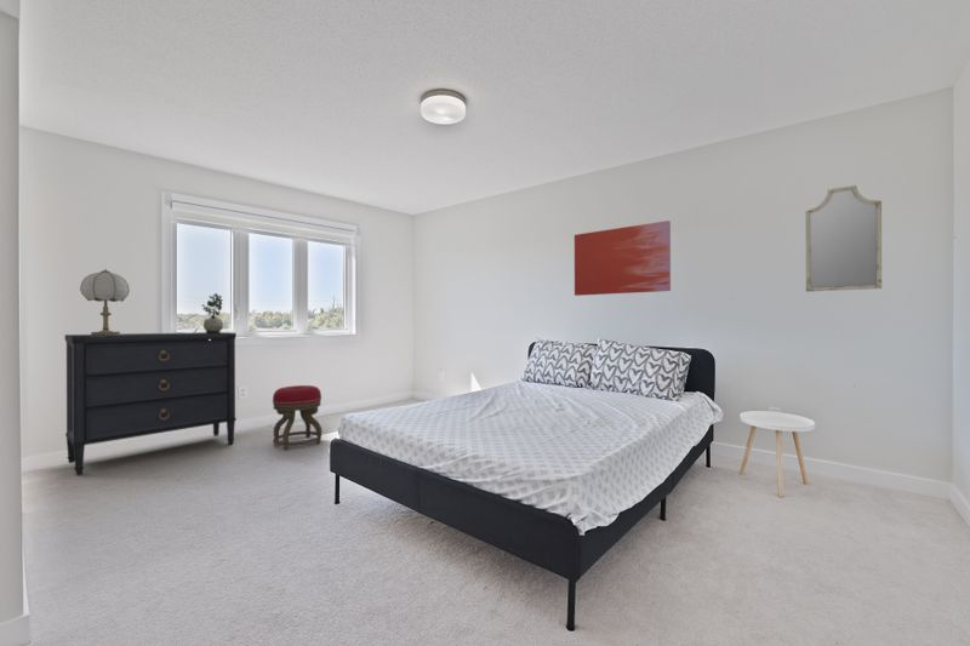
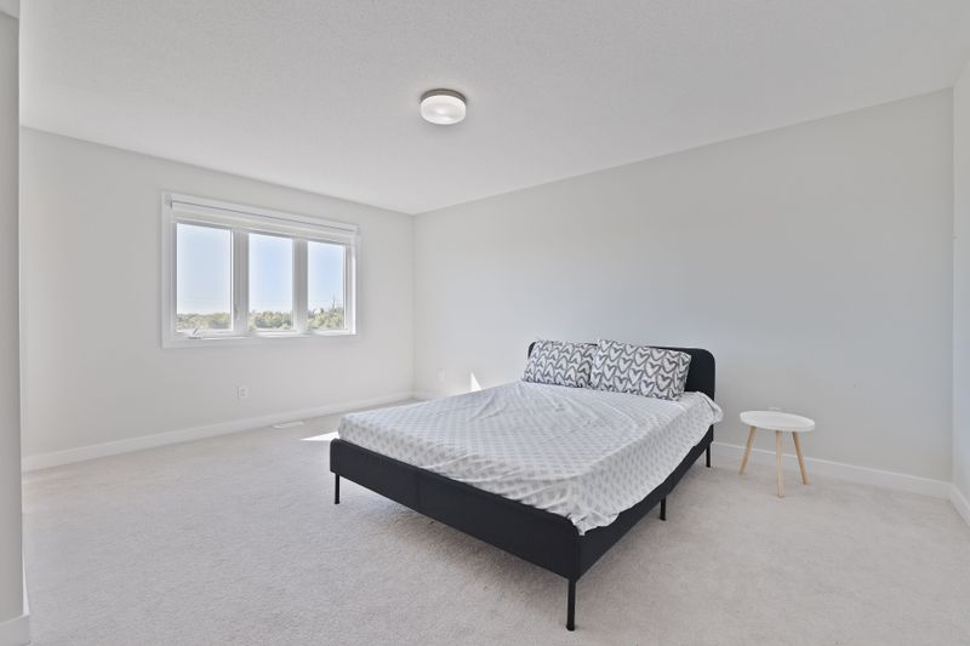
- dresser [64,331,238,476]
- potted plant [201,292,224,333]
- home mirror [805,184,883,293]
- table lamp [79,268,131,336]
- stool [272,384,323,451]
- wall art [574,219,672,297]
